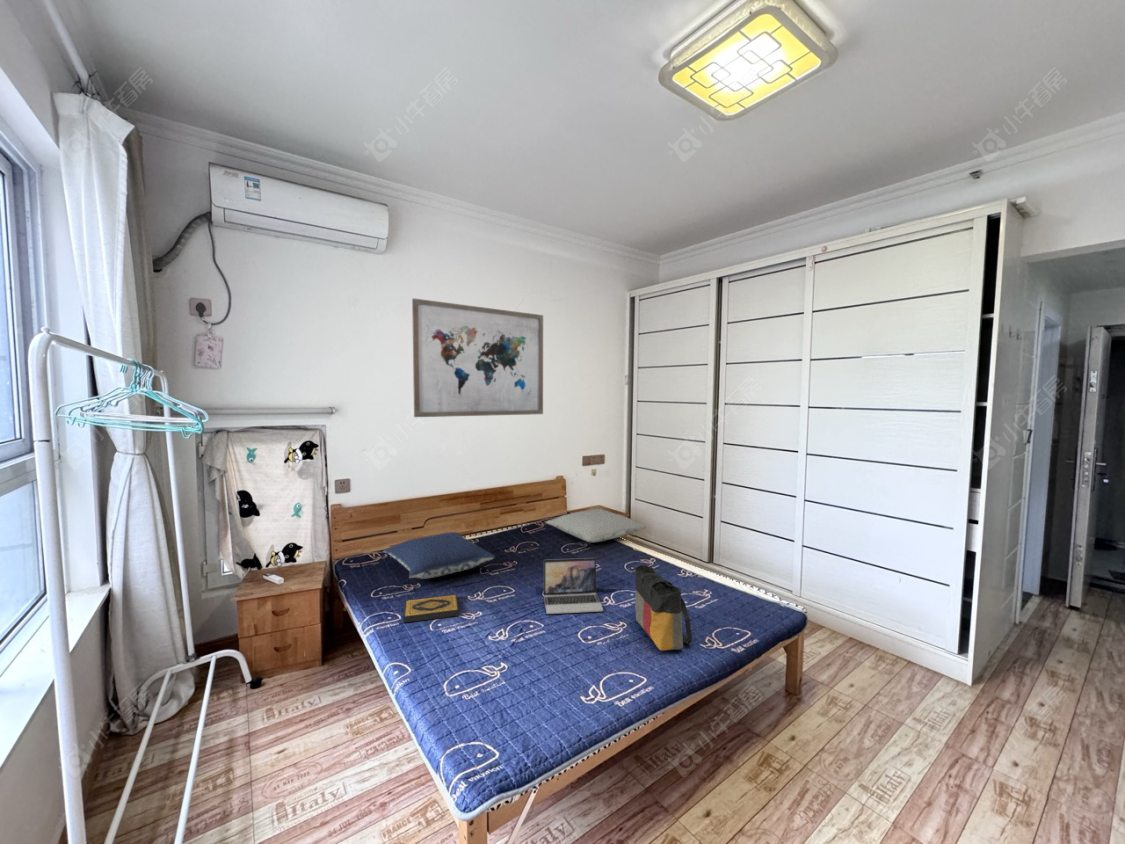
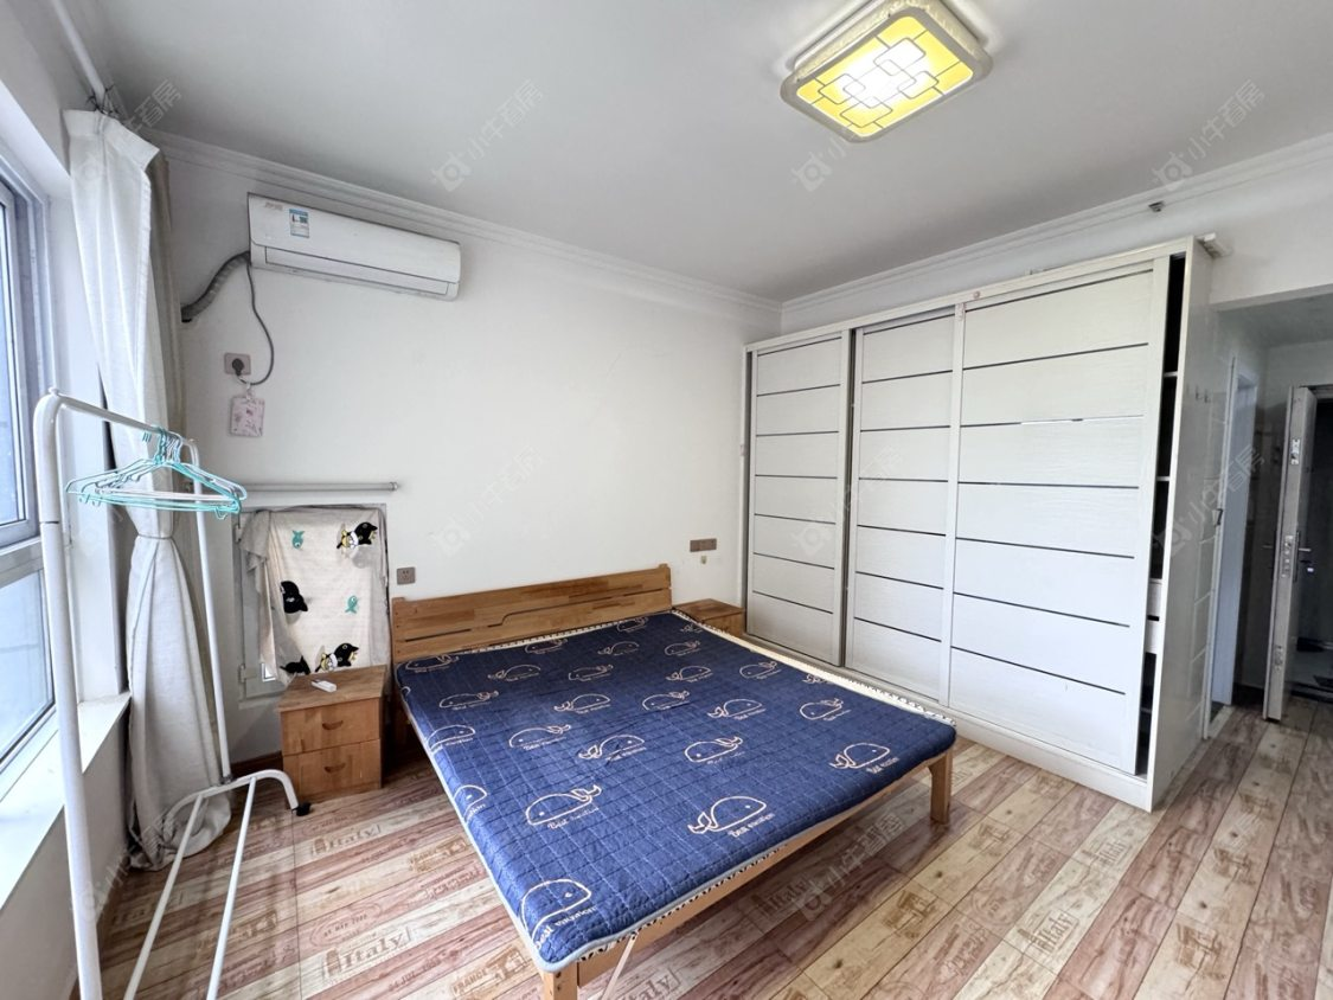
- tote bag [634,564,693,652]
- pillow [382,531,496,580]
- hardback book [402,593,460,624]
- wall art [411,297,544,418]
- pillow [545,508,648,543]
- laptop [543,557,604,615]
